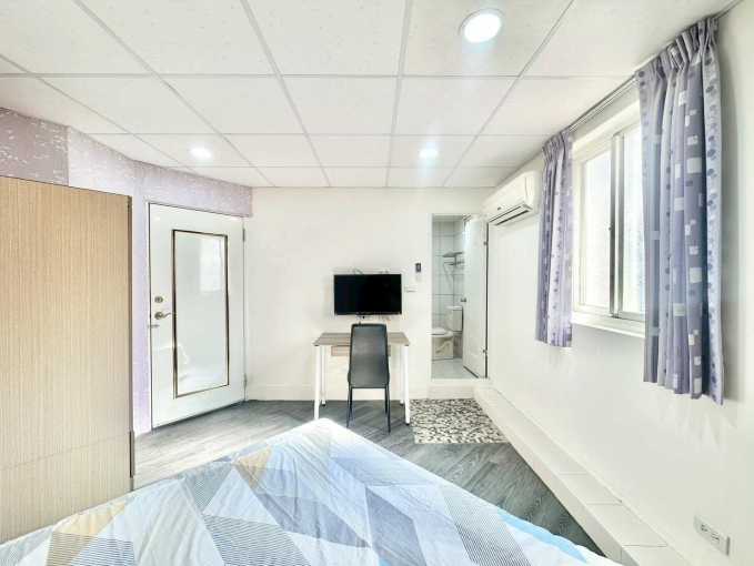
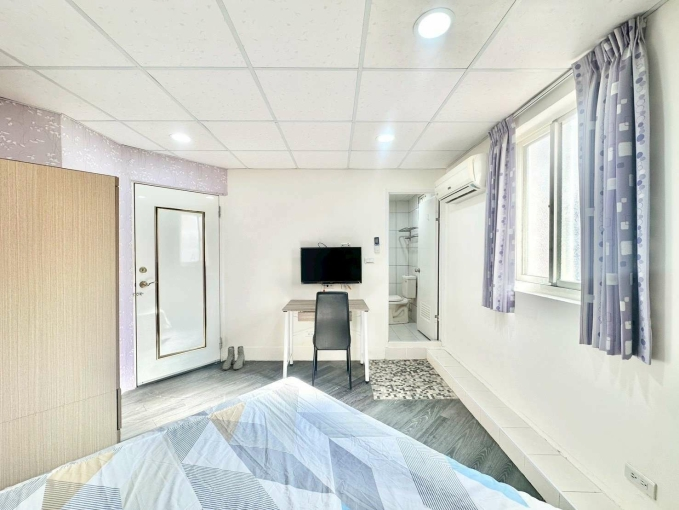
+ boots [222,345,246,371]
